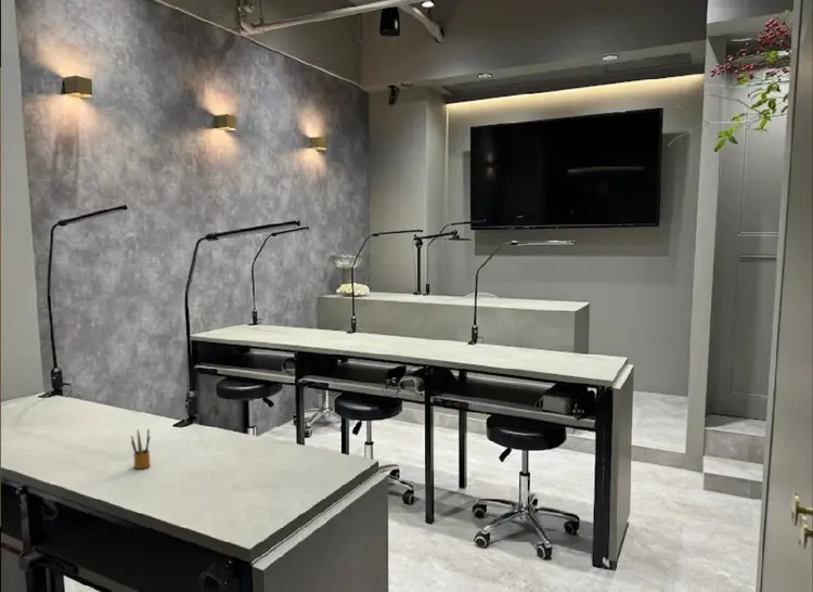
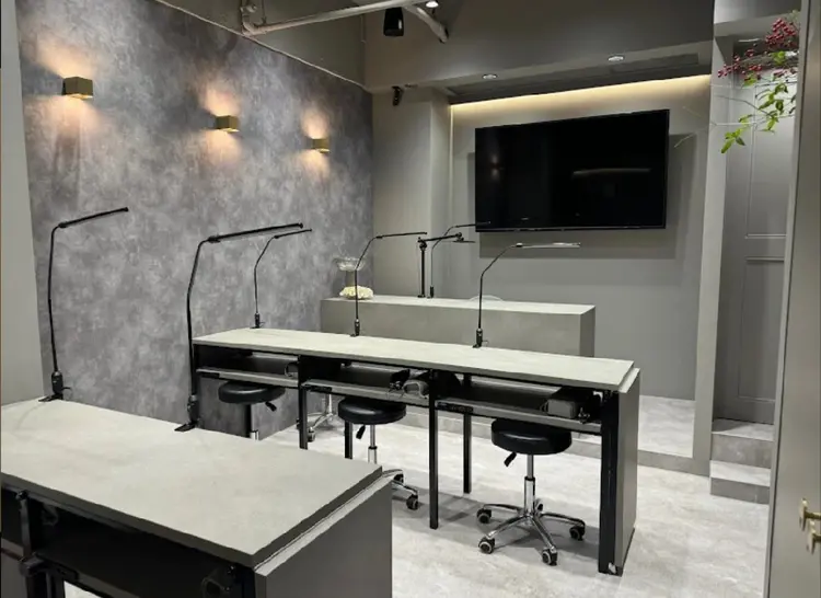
- pencil box [130,428,152,469]
